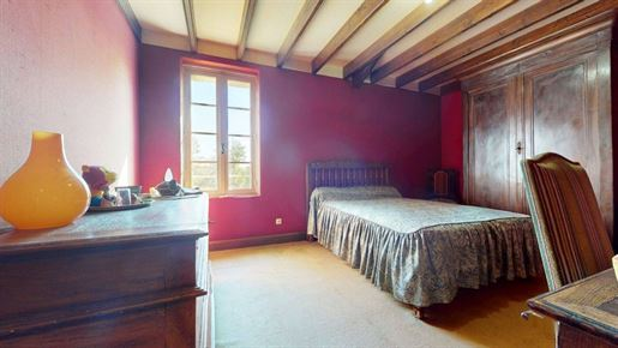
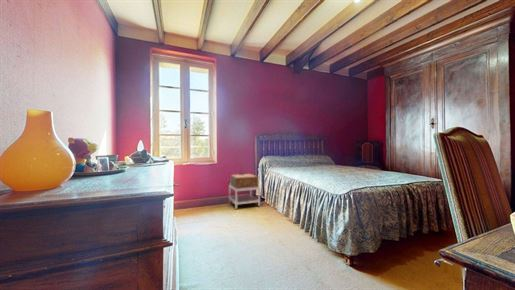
+ nightstand [228,172,261,210]
